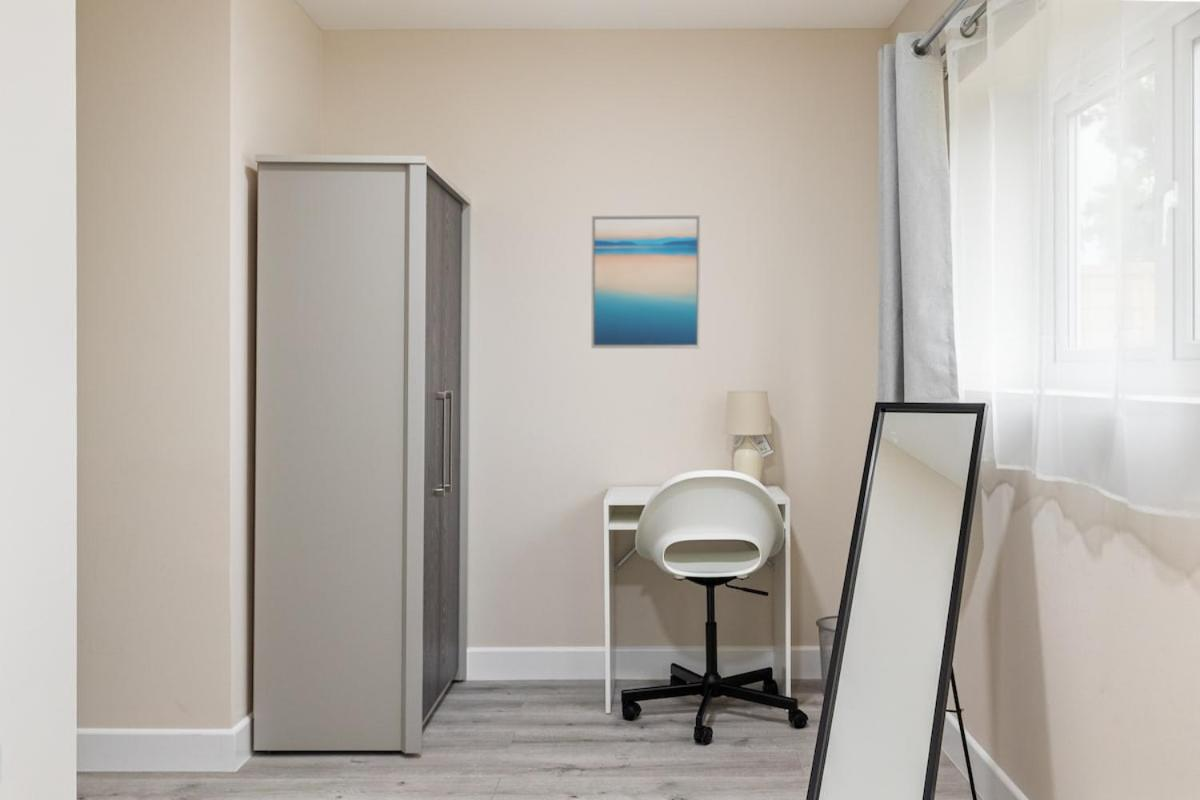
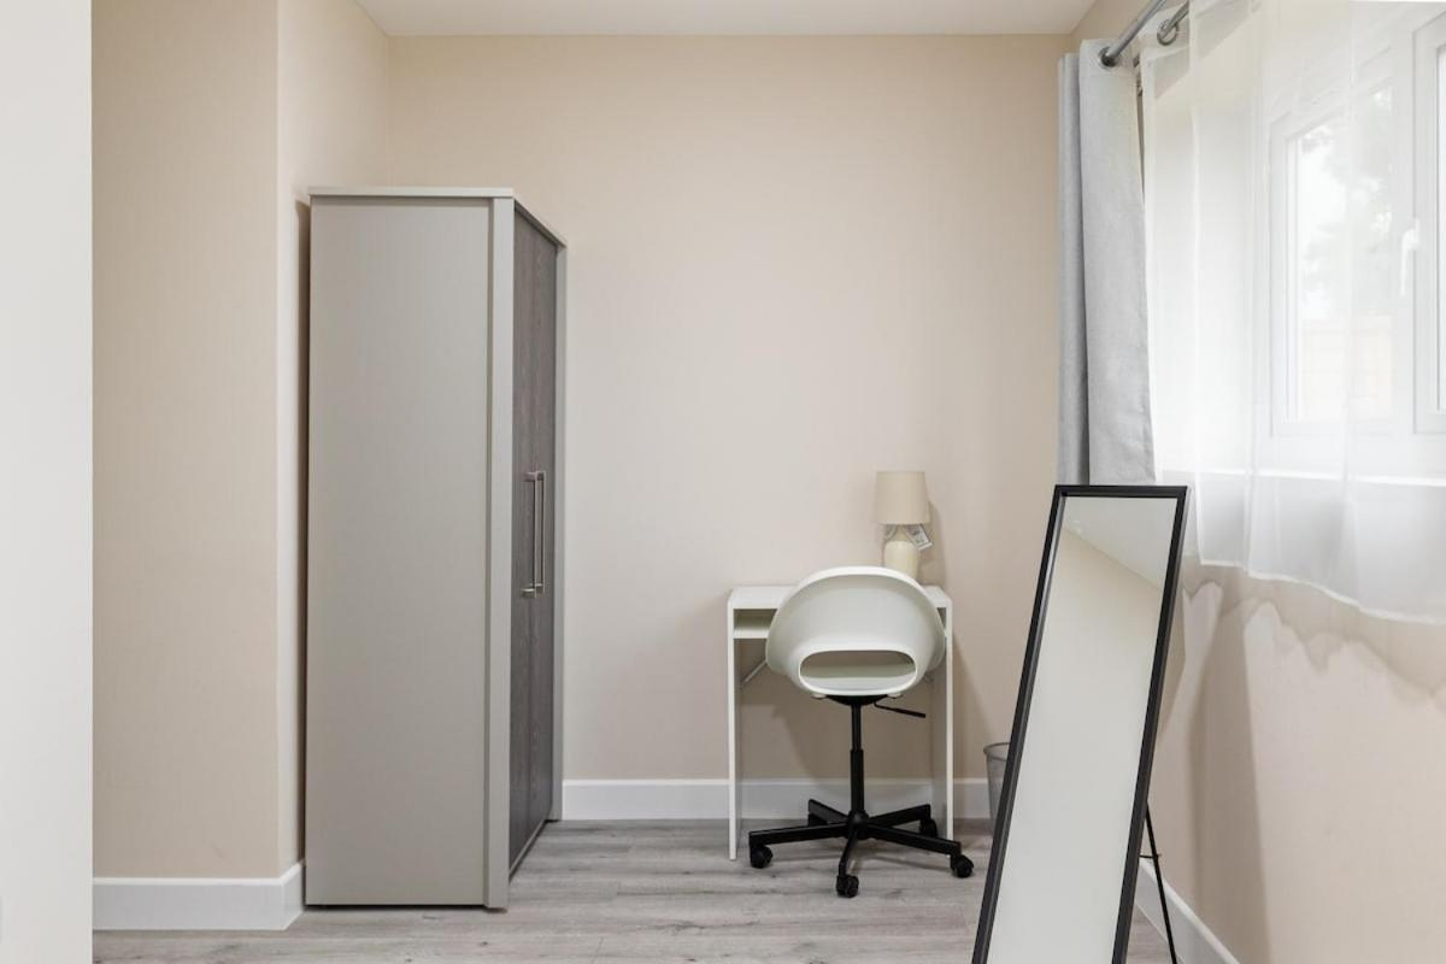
- wall art [590,214,701,349]
